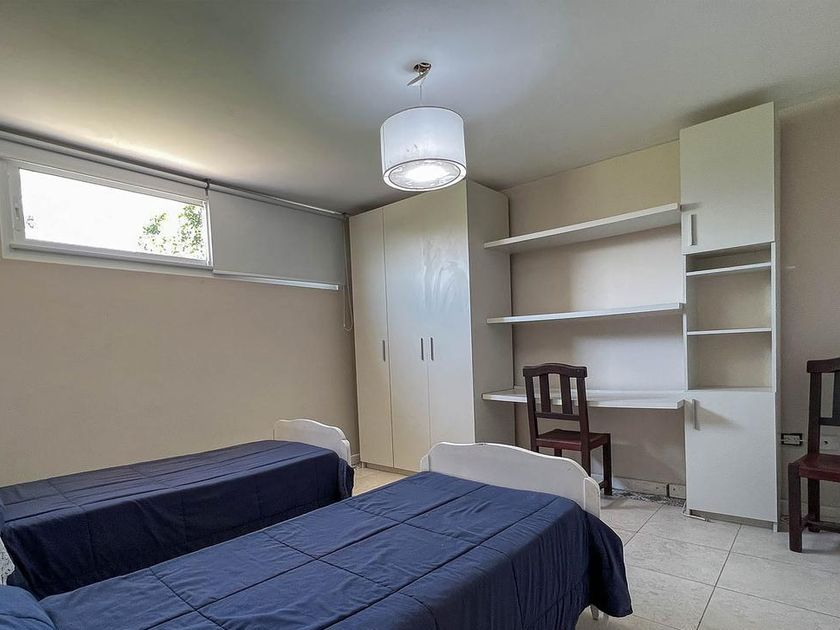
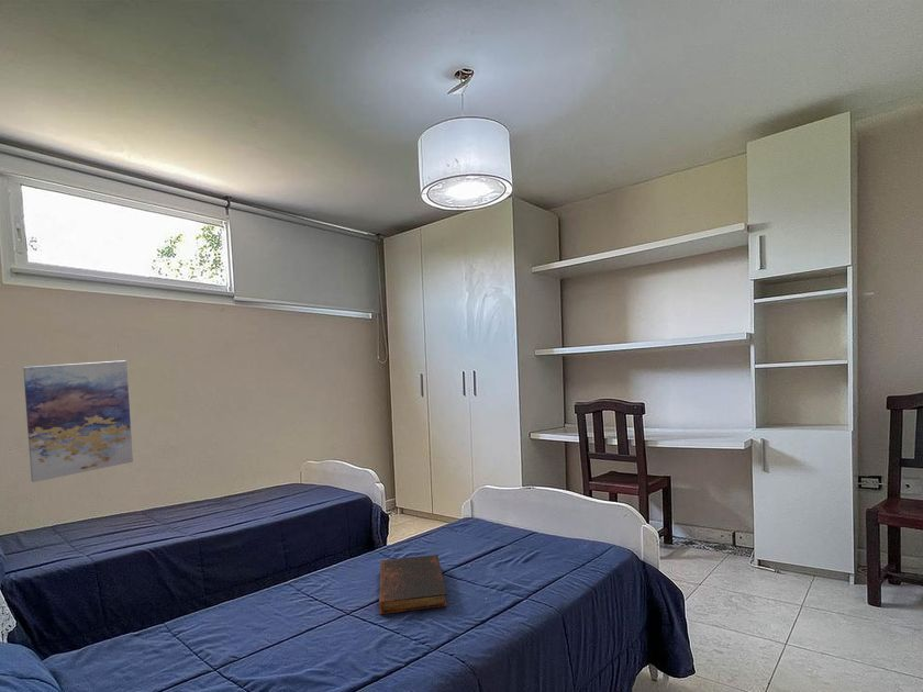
+ wall art [22,359,134,483]
+ book [378,554,448,615]
